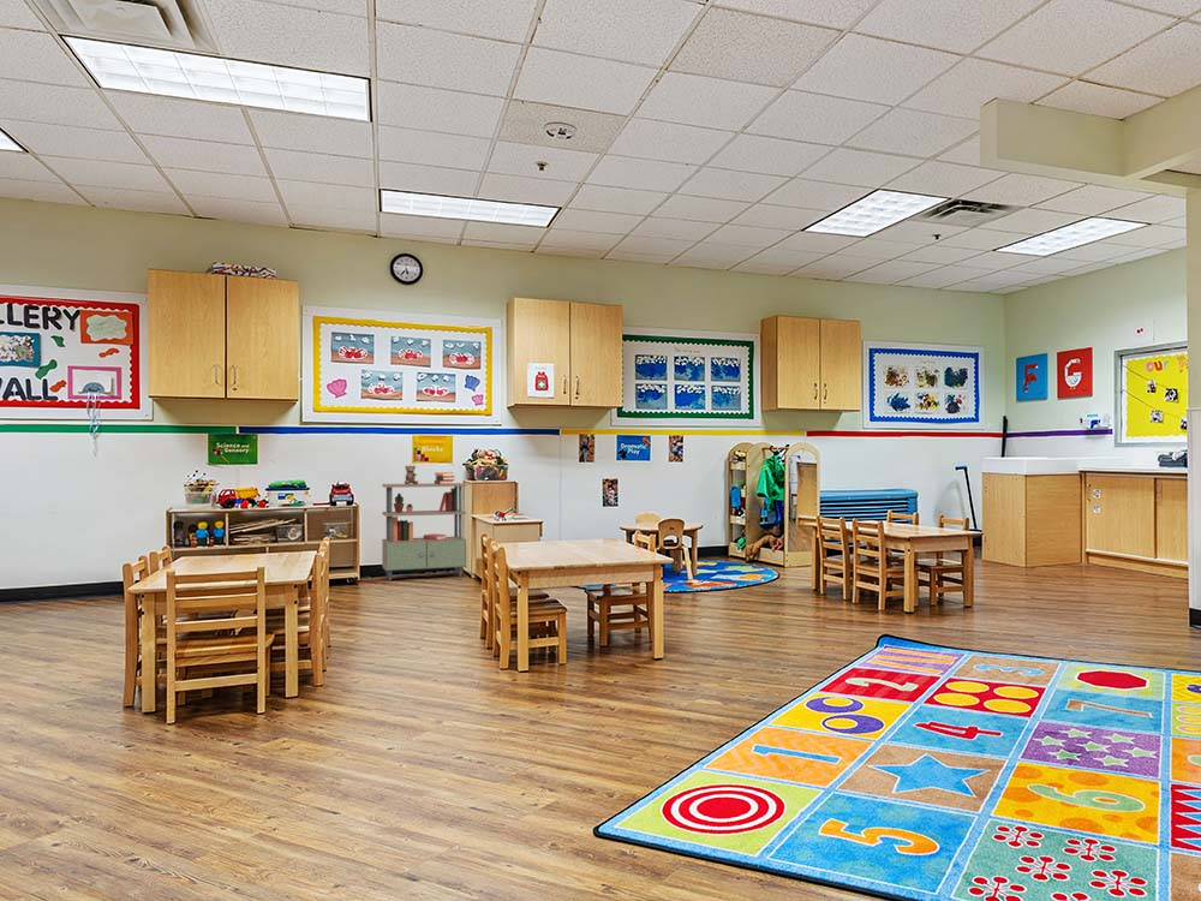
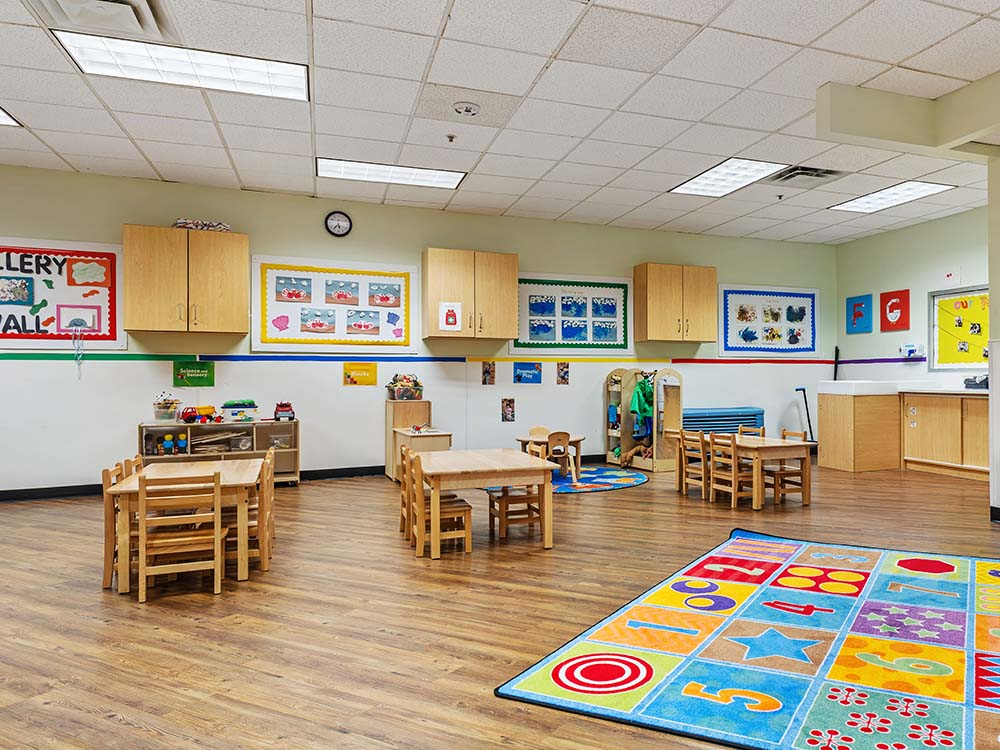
- shelving unit [381,465,467,581]
